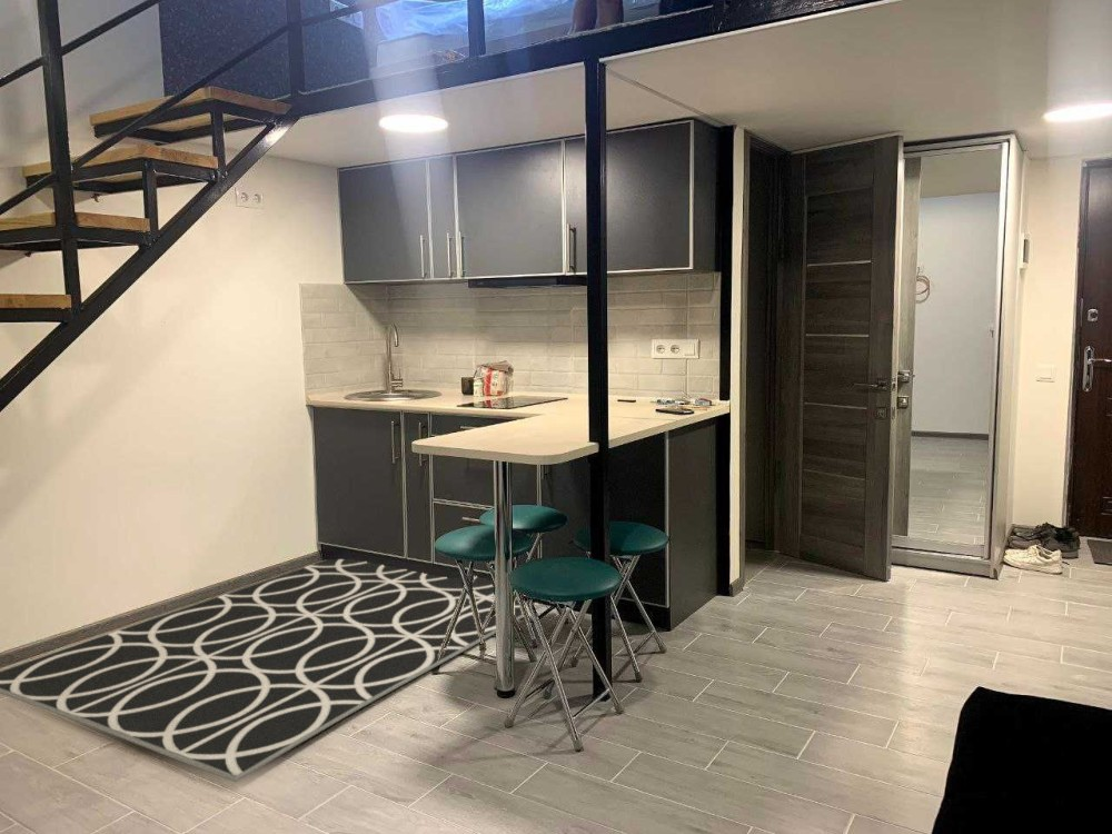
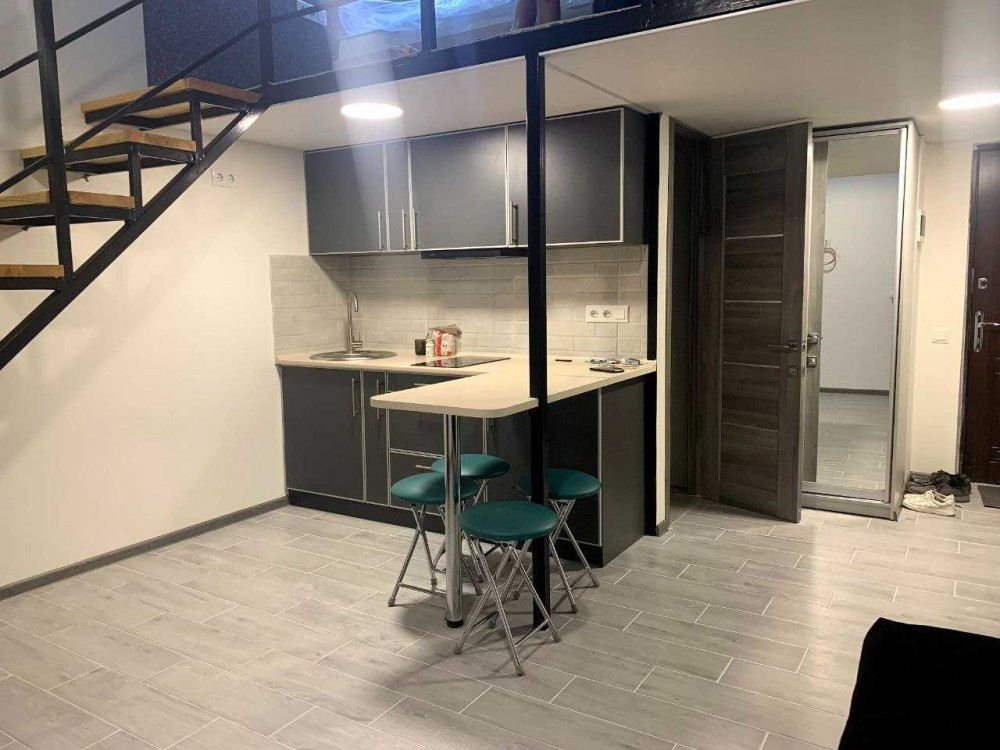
- rug [0,558,545,783]
